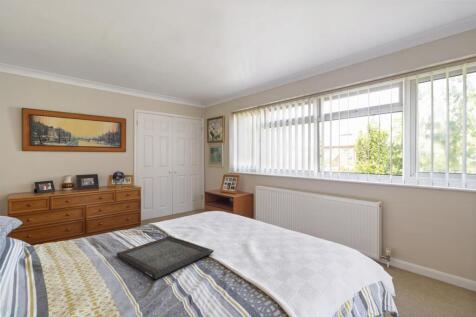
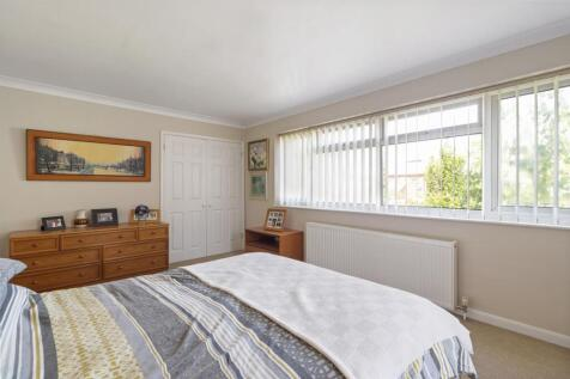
- serving tray [116,235,215,280]
